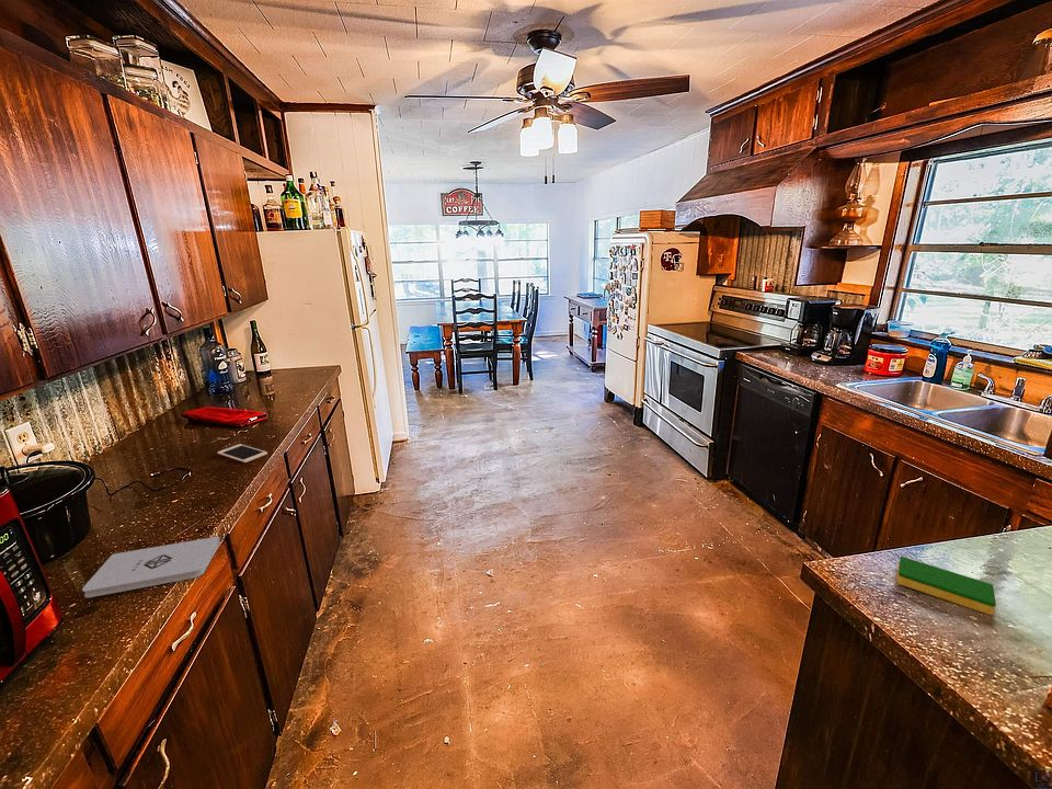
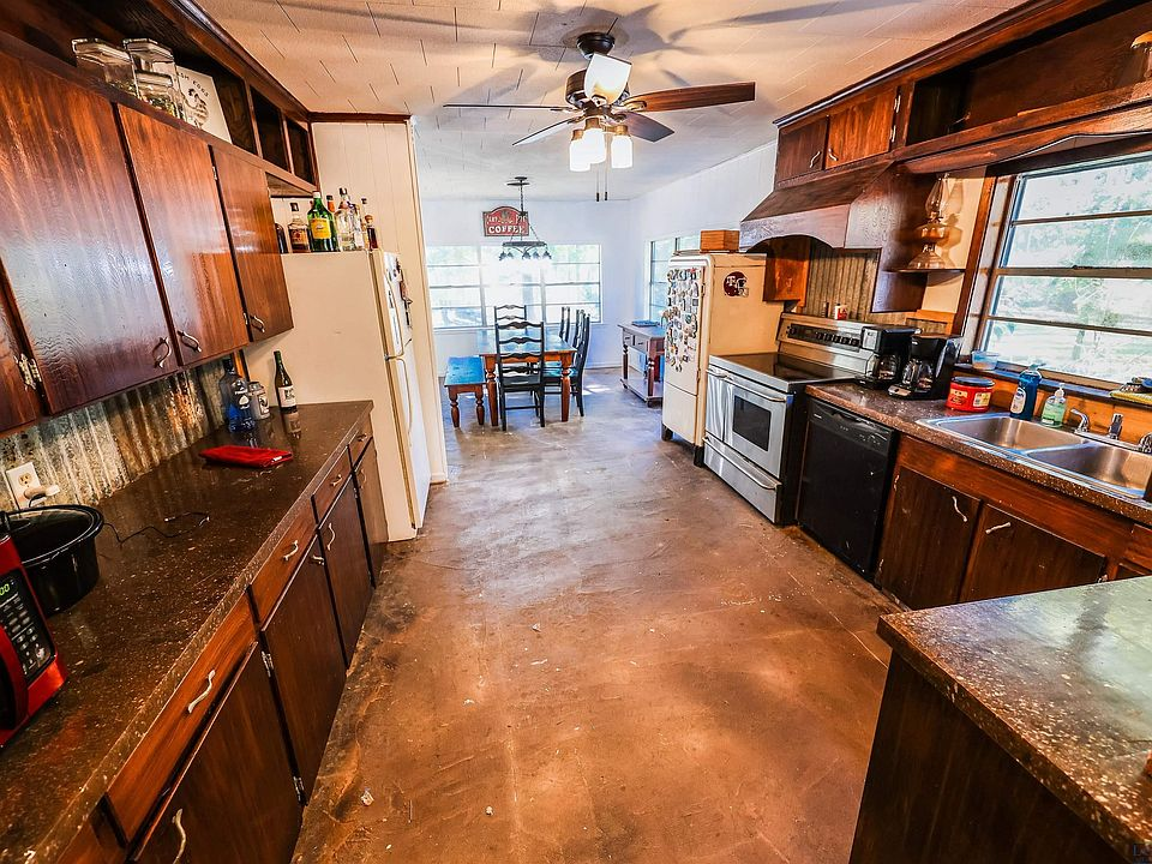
- cell phone [217,443,268,464]
- notepad [81,536,221,598]
- dish sponge [895,556,997,616]
